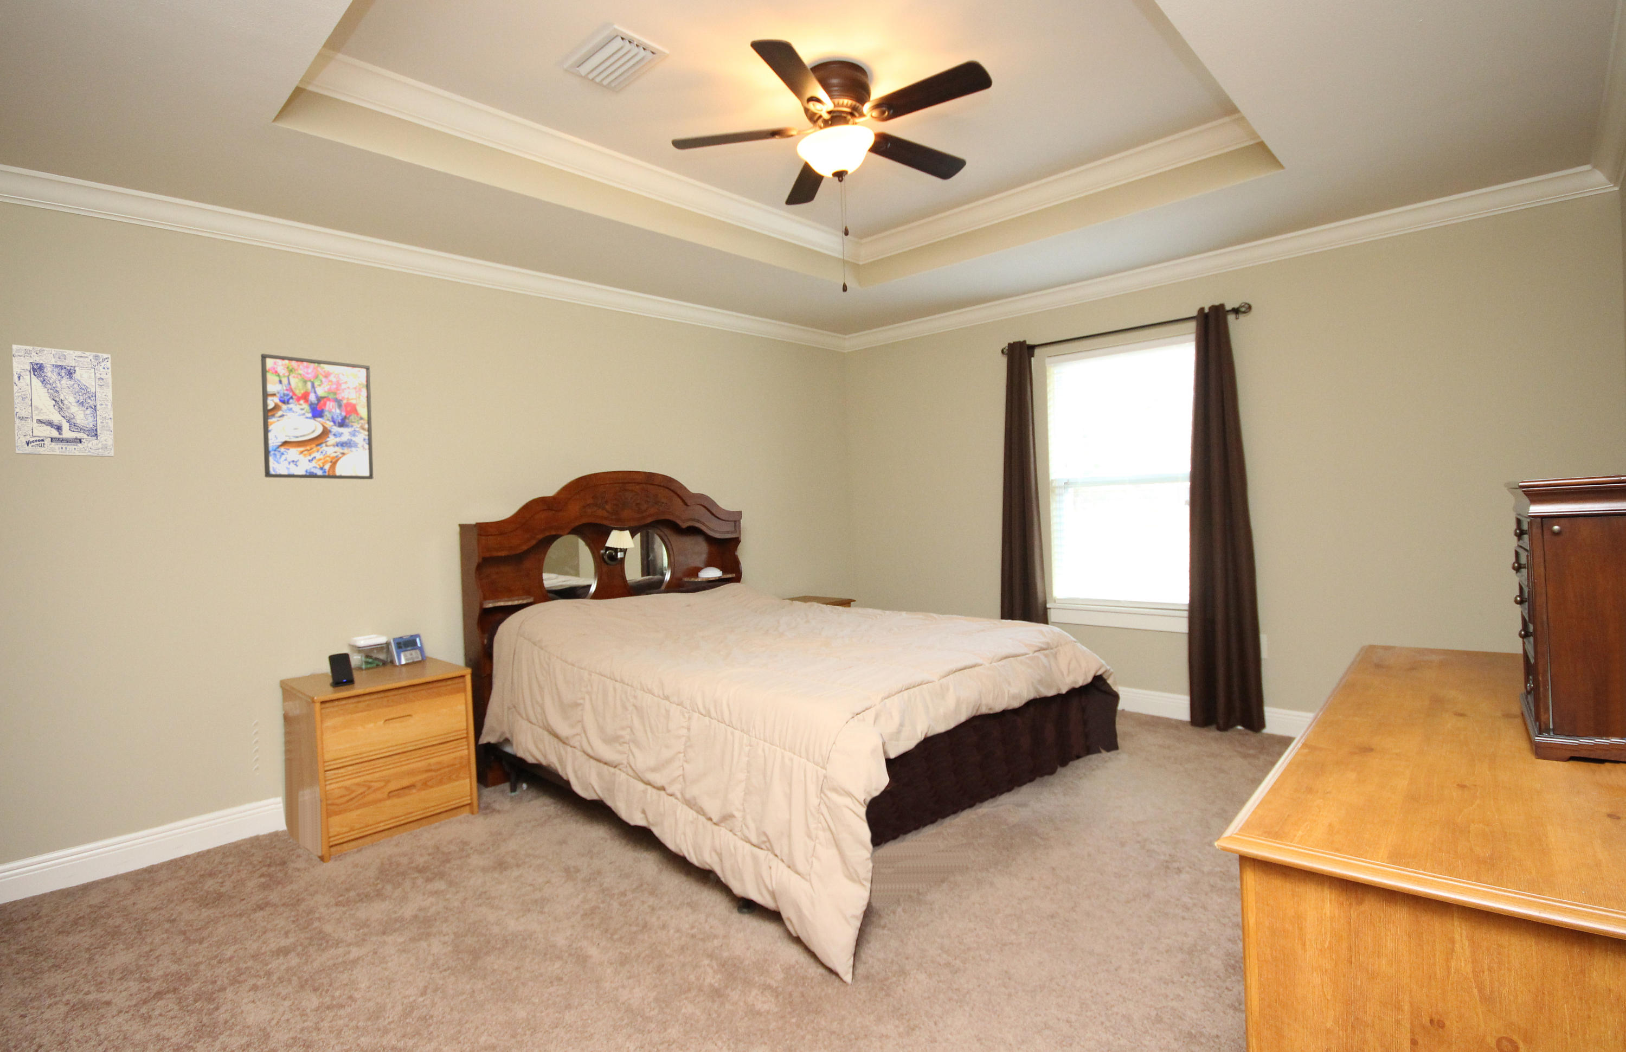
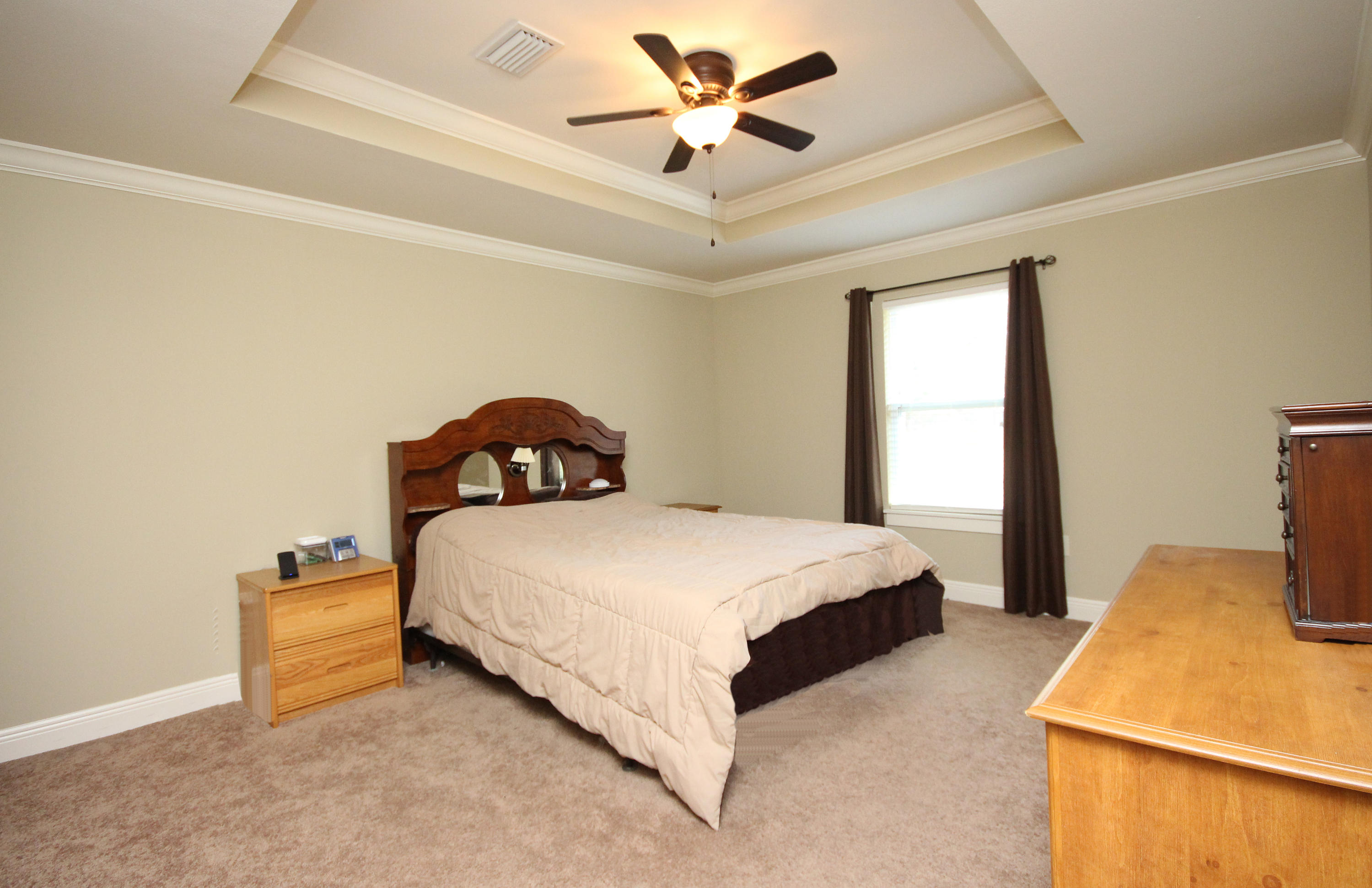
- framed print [261,353,373,480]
- wall art [12,345,115,457]
